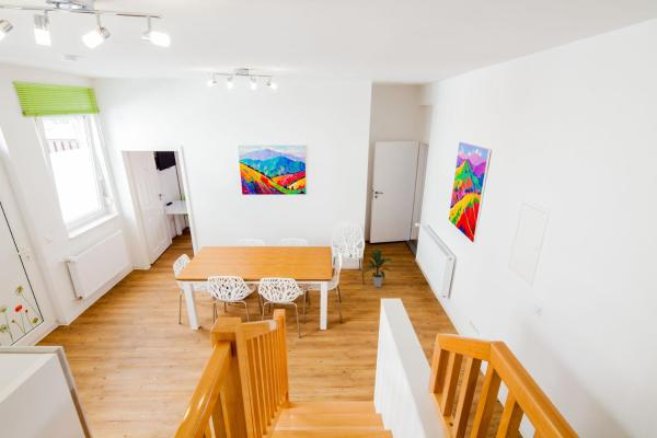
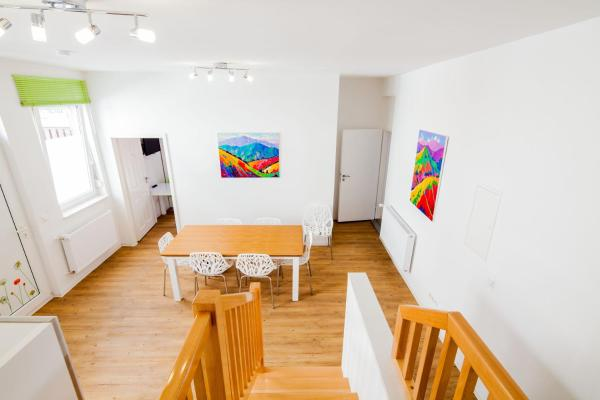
- indoor plant [361,247,393,288]
